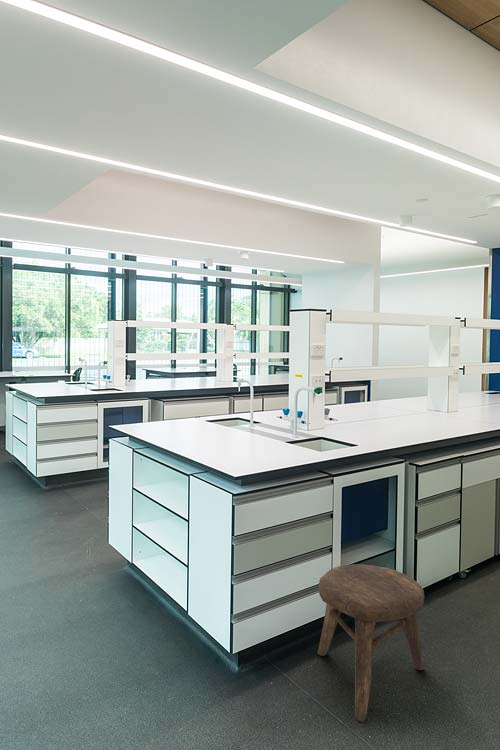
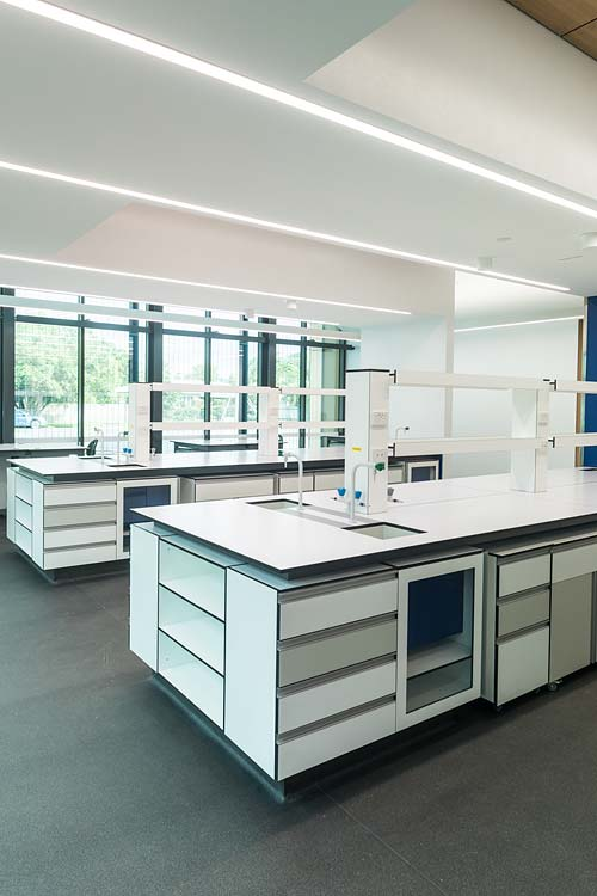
- stool [317,563,425,723]
